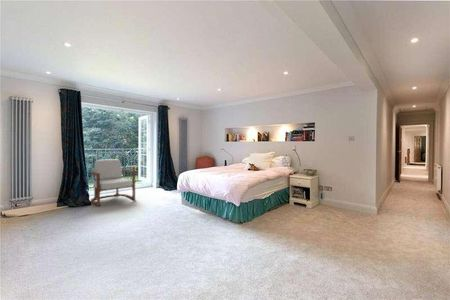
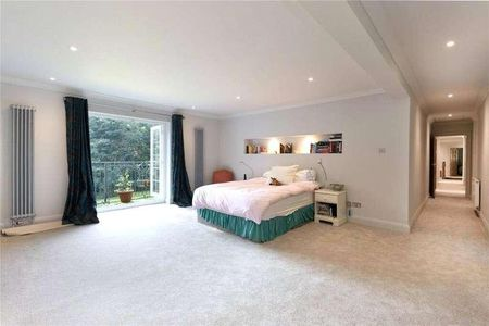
- armchair [89,158,136,207]
